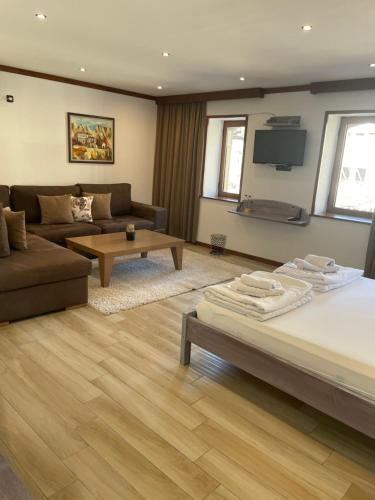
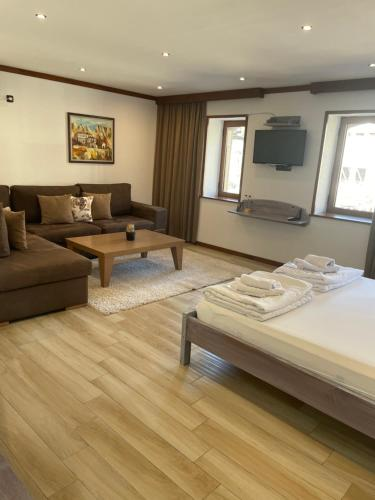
- waste bin [209,233,228,256]
